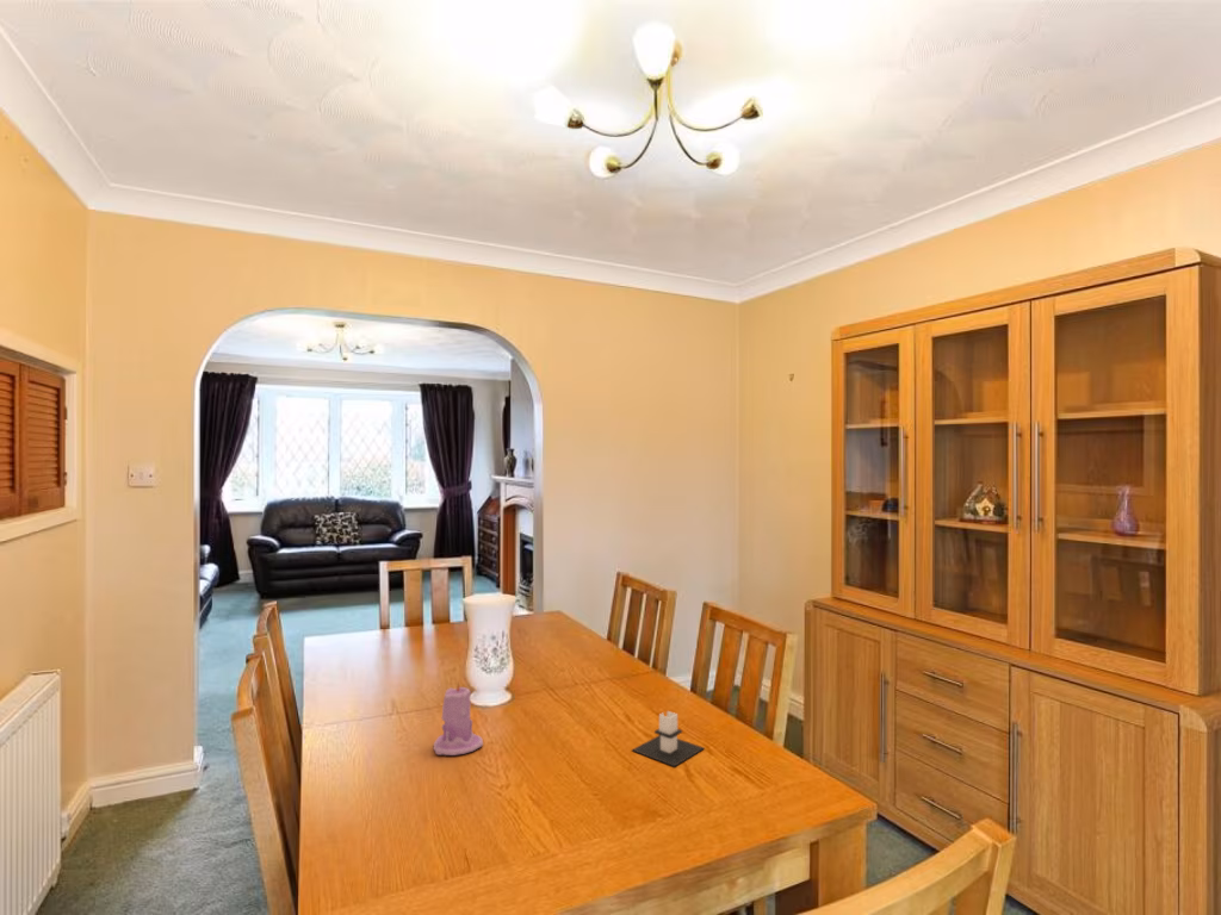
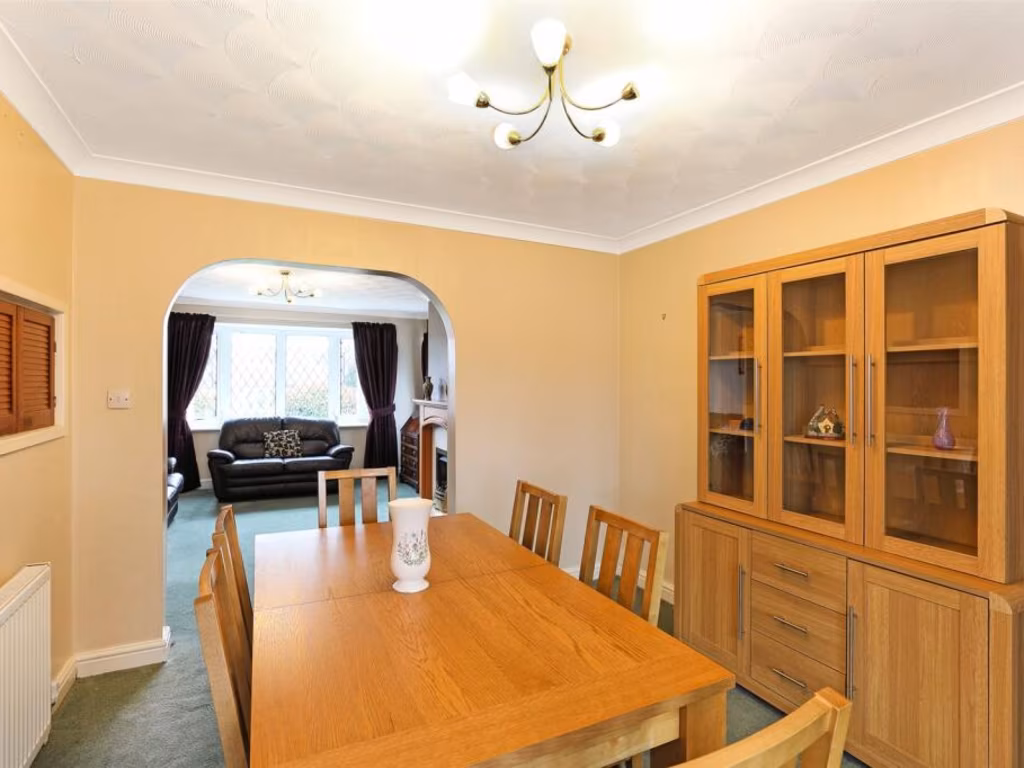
- architectural model [631,710,705,767]
- candle [433,679,484,757]
